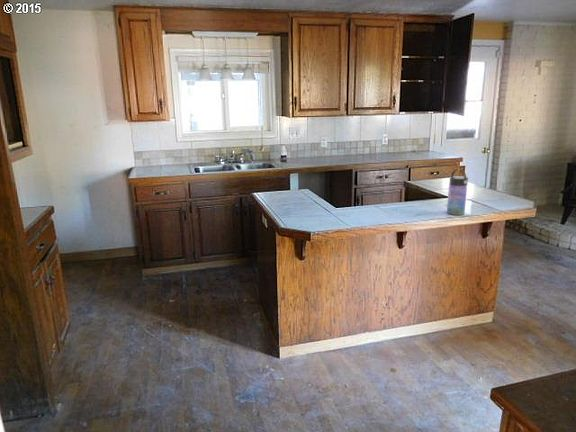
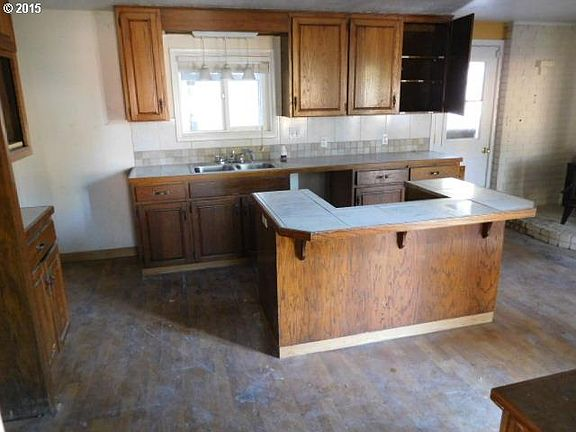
- water bottle [446,168,469,216]
